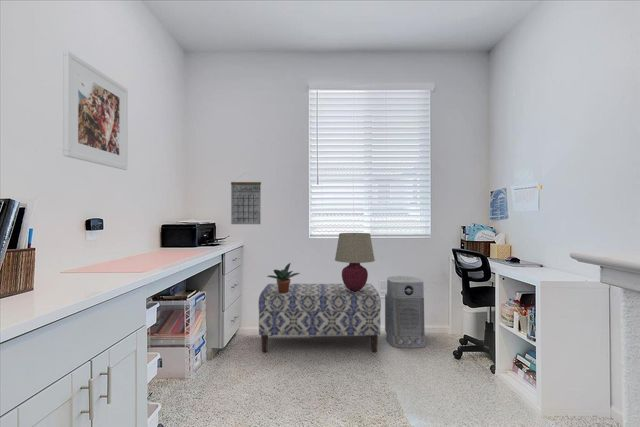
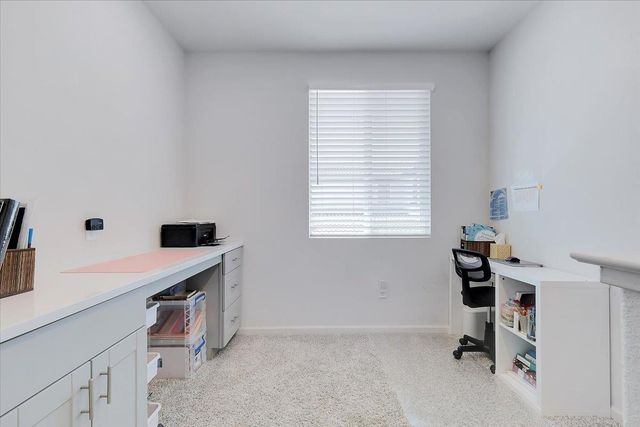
- bench [257,283,382,353]
- table lamp [334,232,376,292]
- potted plant [266,262,302,293]
- air purifier [384,275,426,349]
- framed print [62,50,129,171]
- calendar [230,172,262,225]
